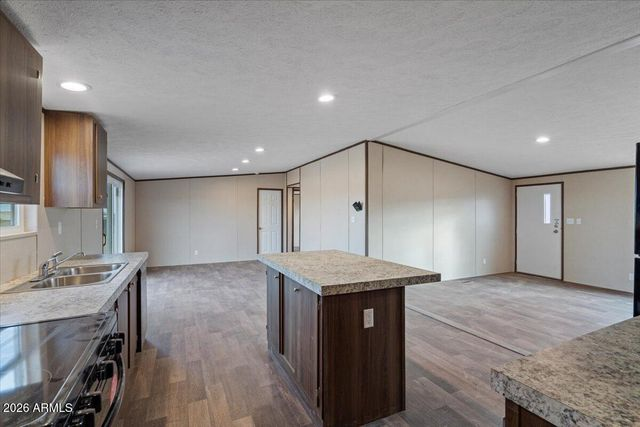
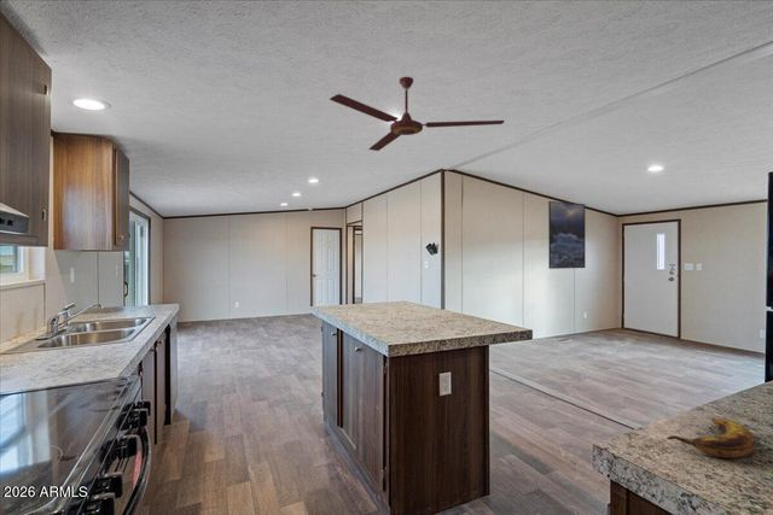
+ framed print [547,200,587,270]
+ ceiling fan [329,76,506,152]
+ banana [666,417,756,460]
